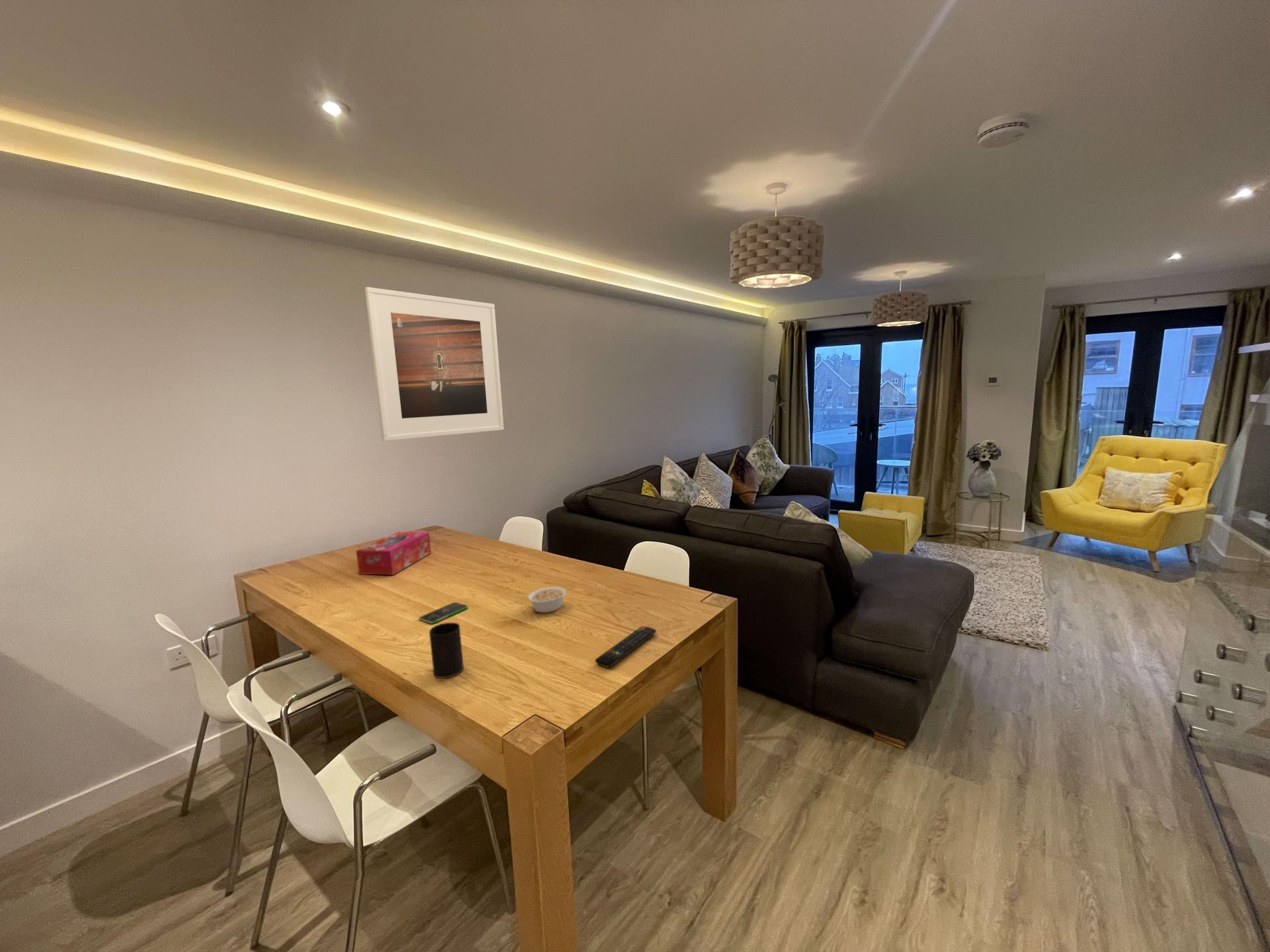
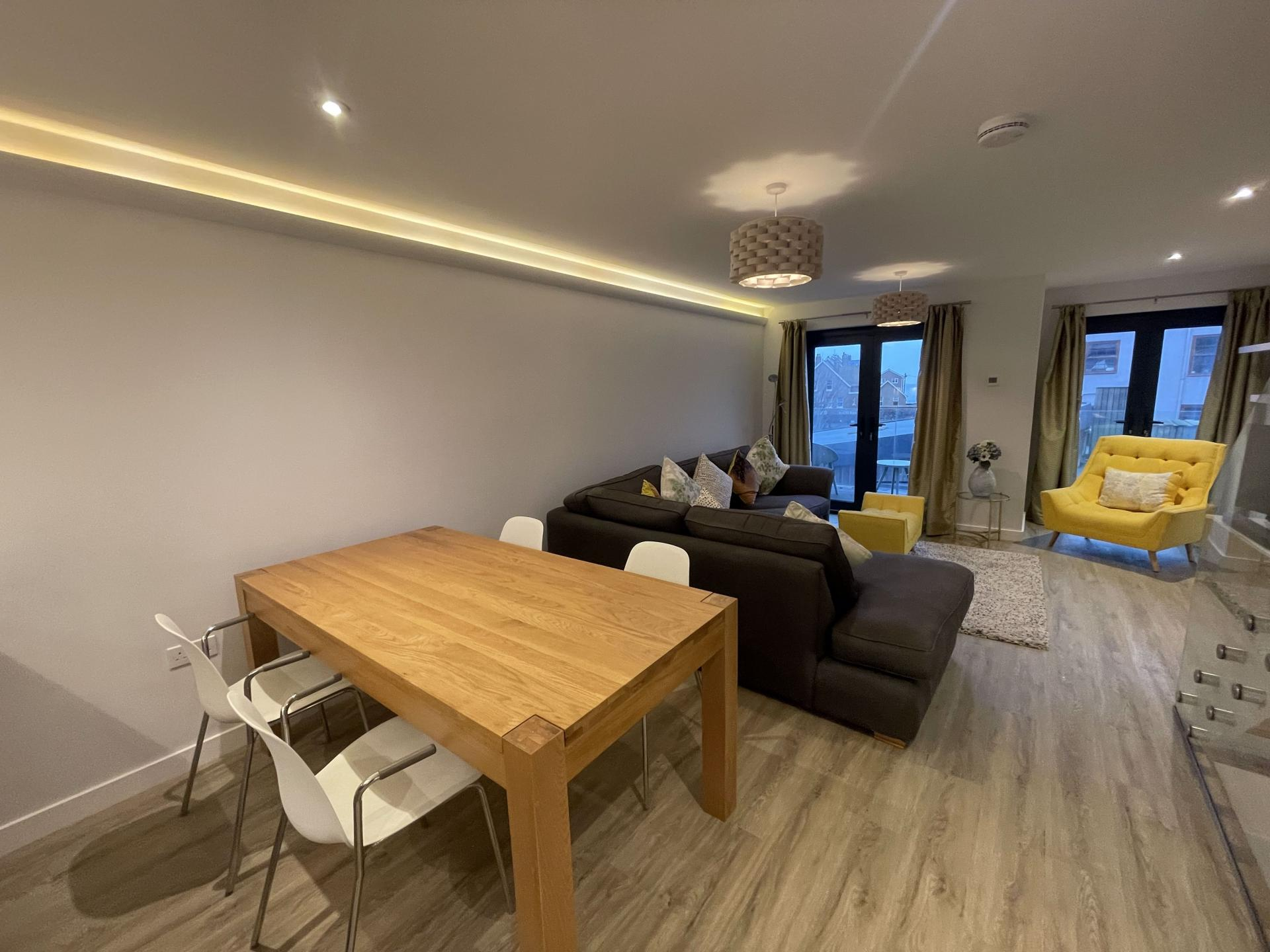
- legume [527,586,575,614]
- tissue box [355,531,432,576]
- smartphone [418,602,468,625]
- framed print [364,286,505,442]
- cup [429,622,464,679]
- remote control [595,625,657,668]
